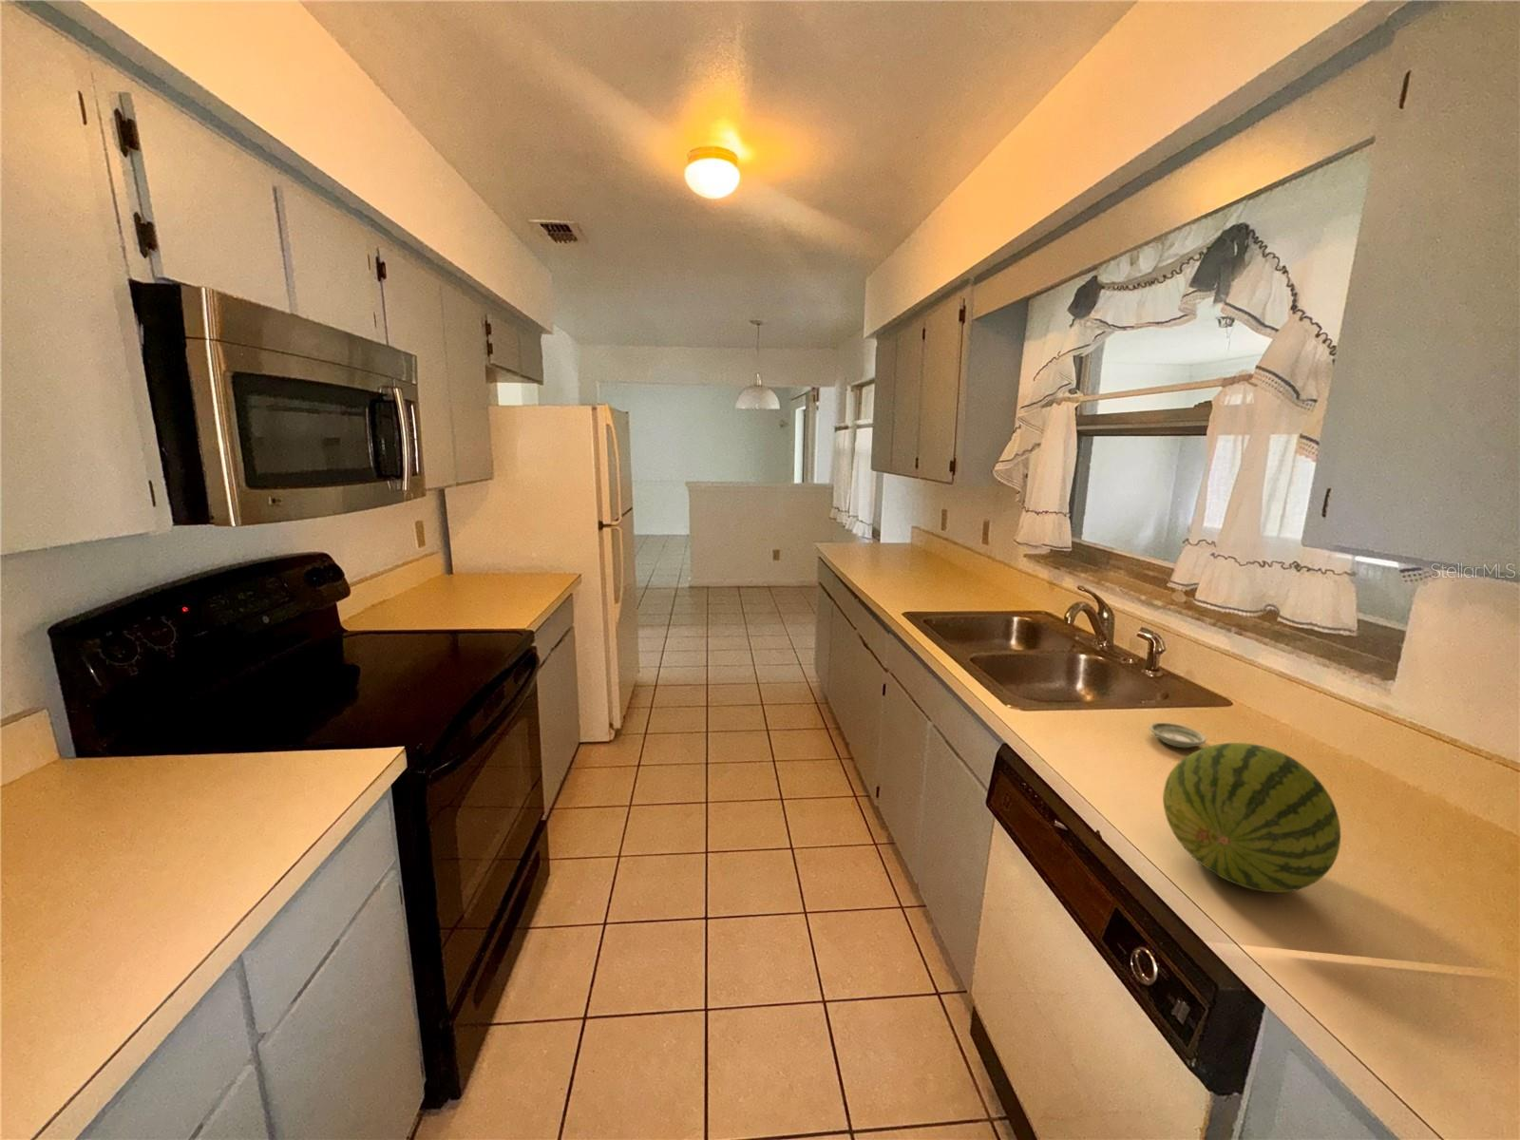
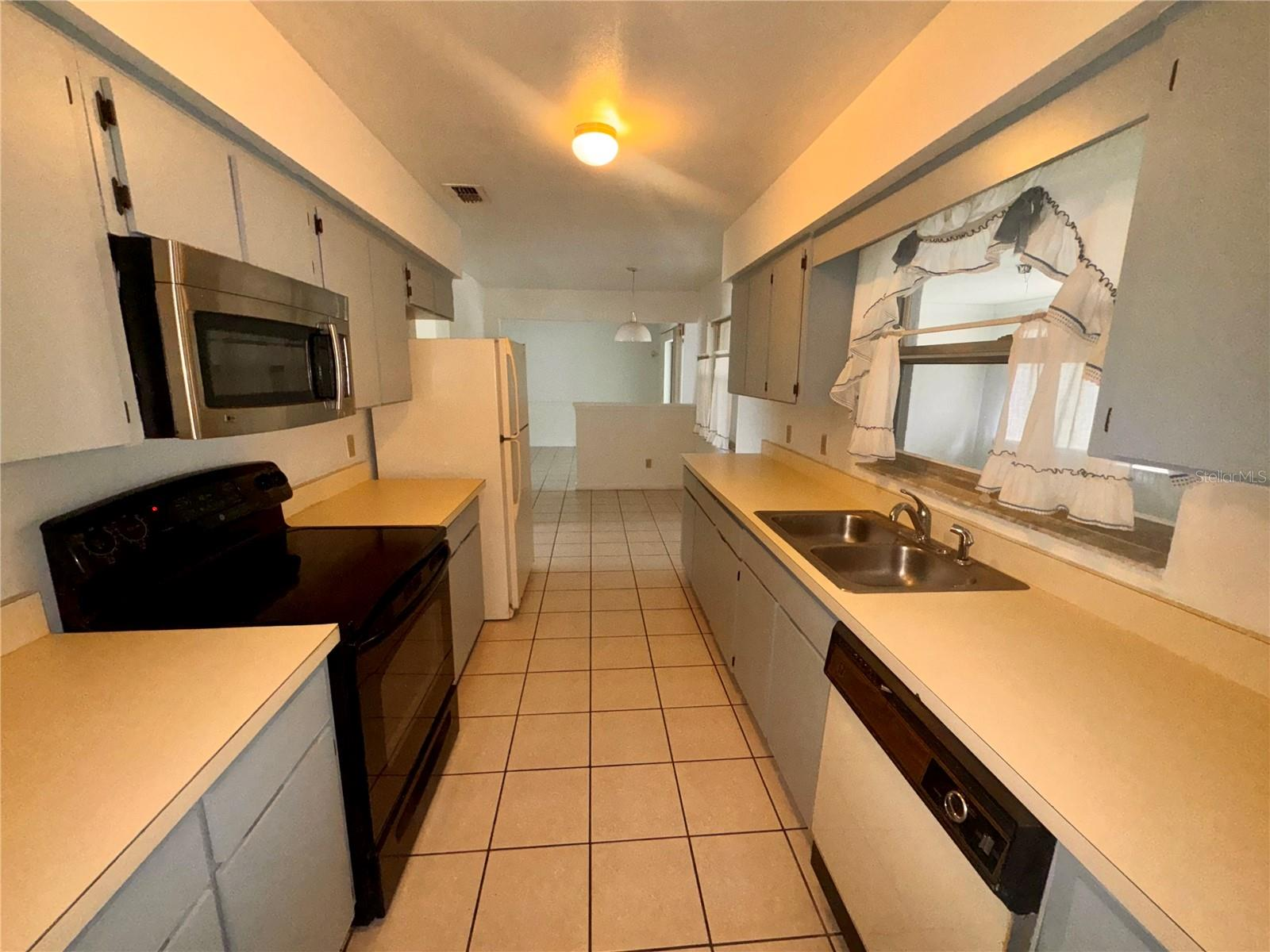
- saucer [1149,722,1208,748]
- fruit [1162,742,1342,895]
